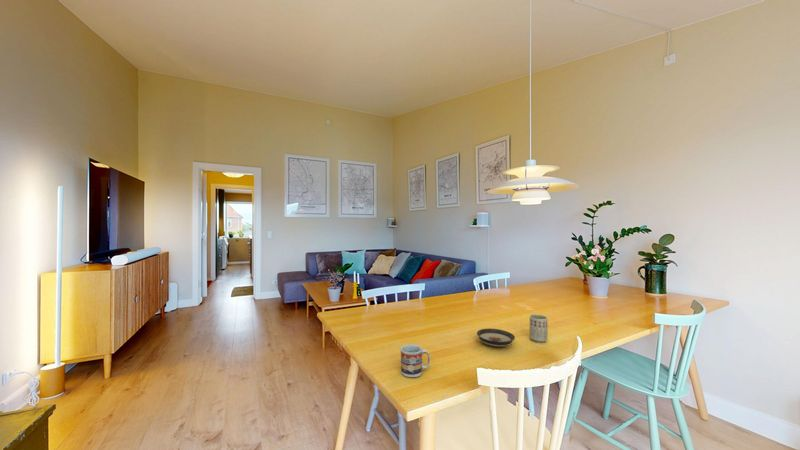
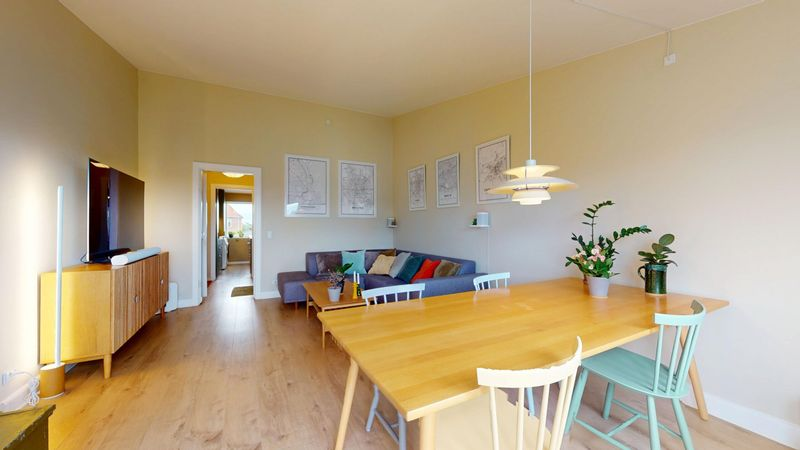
- cup [399,344,431,378]
- saucer [476,328,516,348]
- cup [529,313,548,343]
